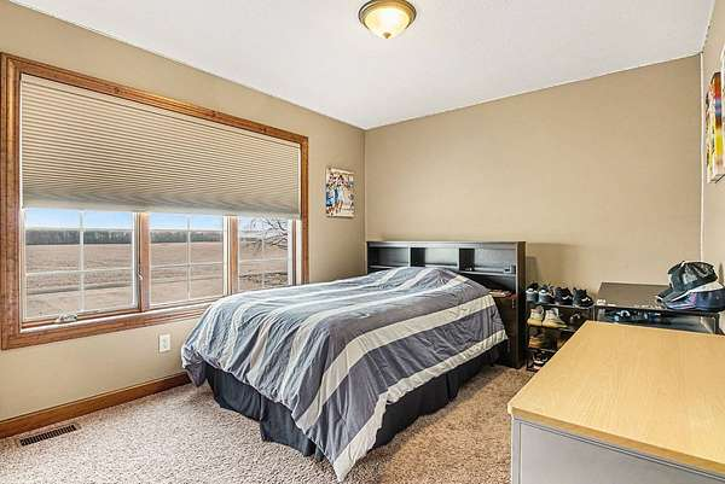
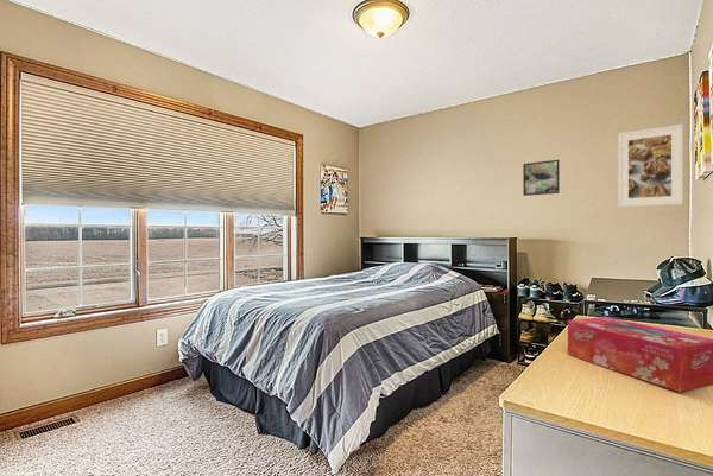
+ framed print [522,159,561,197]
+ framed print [617,123,684,208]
+ tissue box [567,316,713,393]
